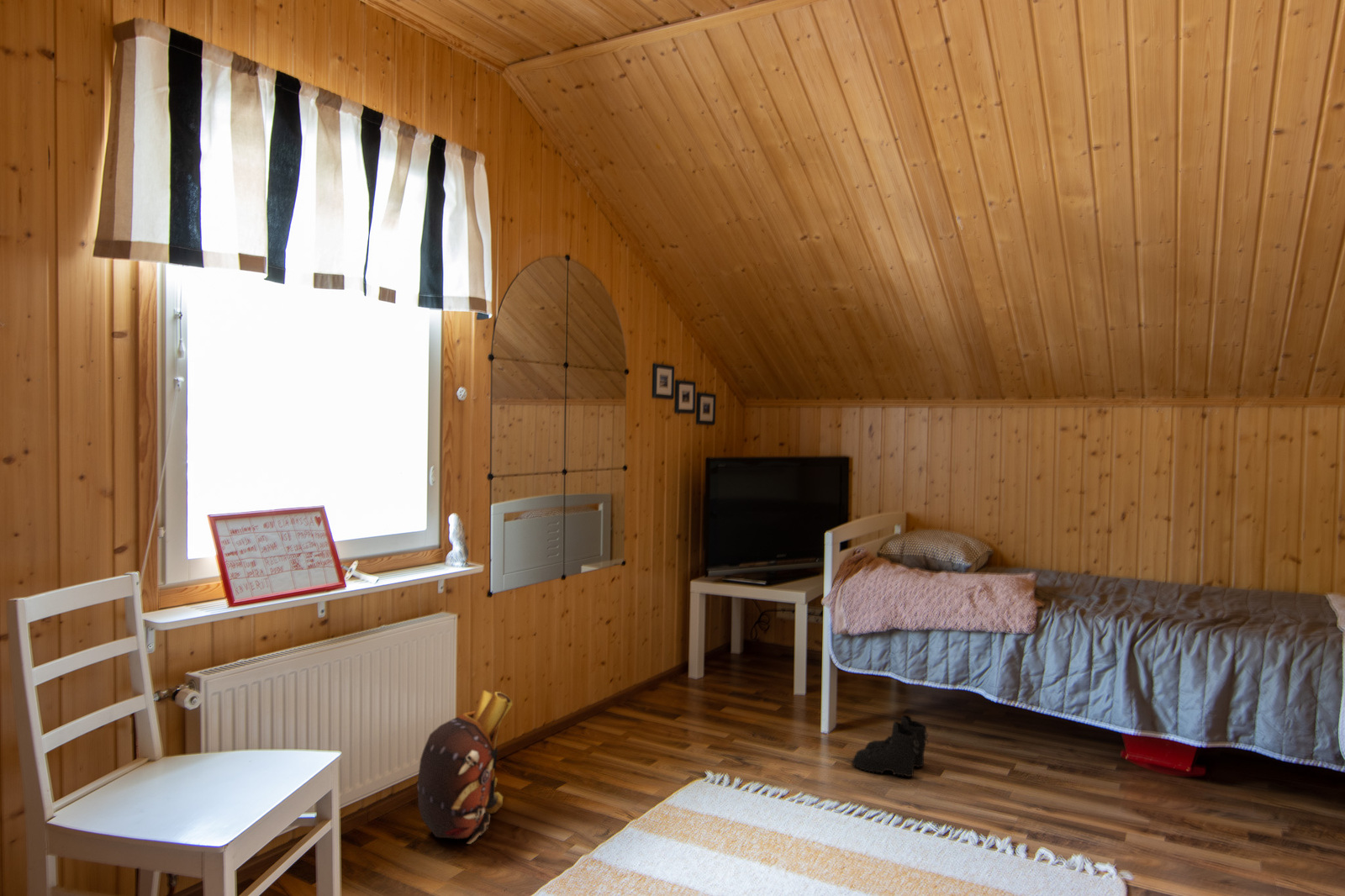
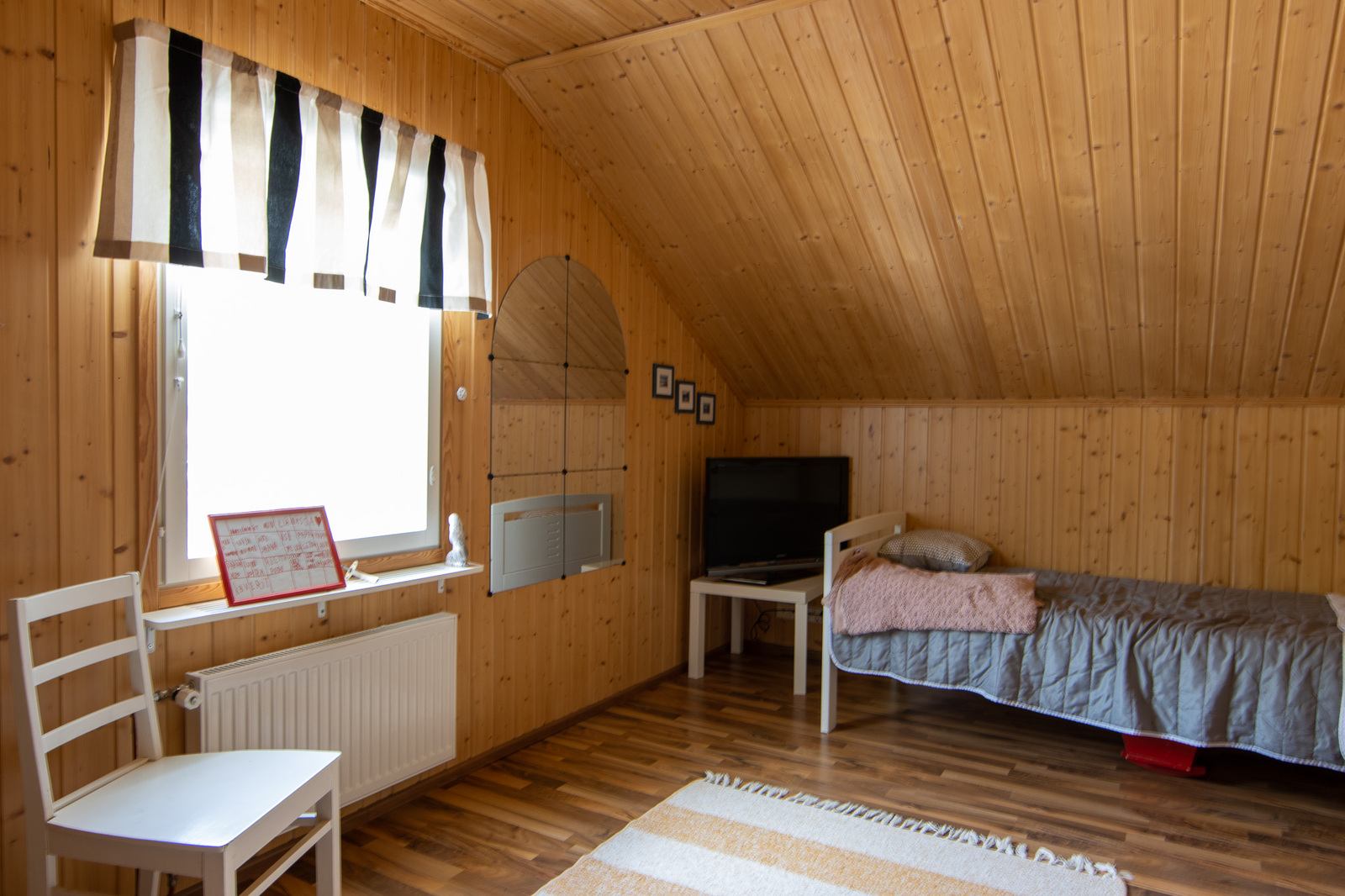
- backpack [417,689,514,845]
- boots [852,714,930,777]
